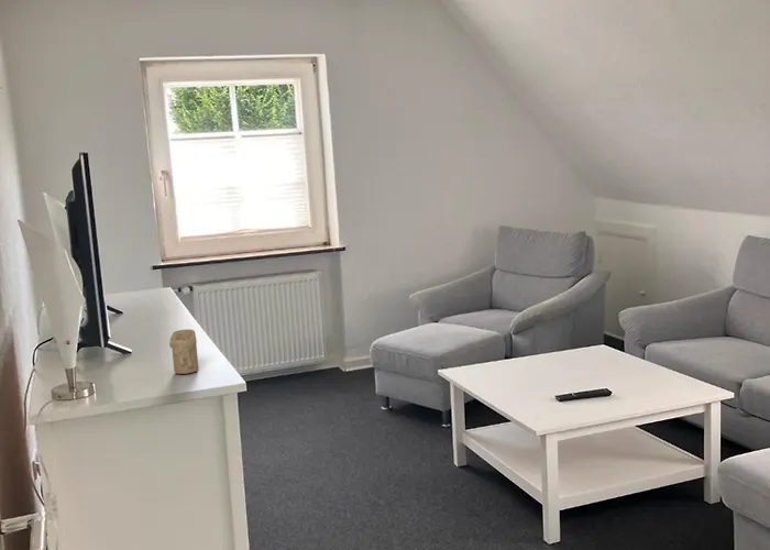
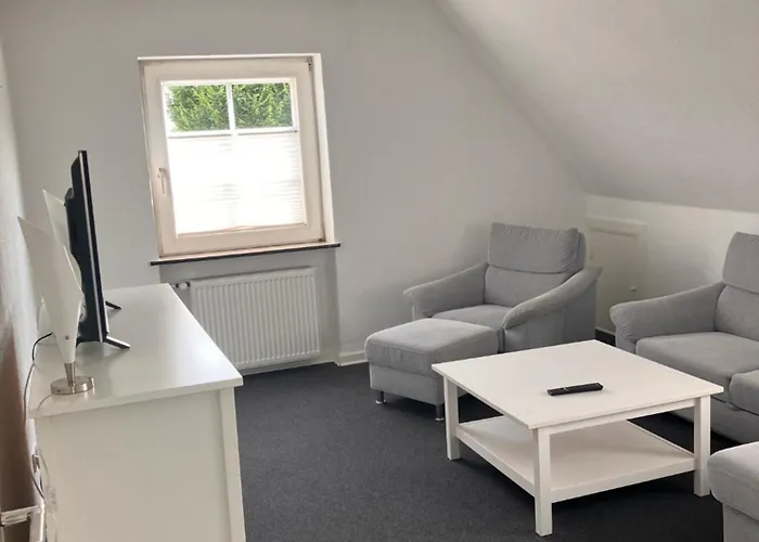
- candle [168,328,199,375]
